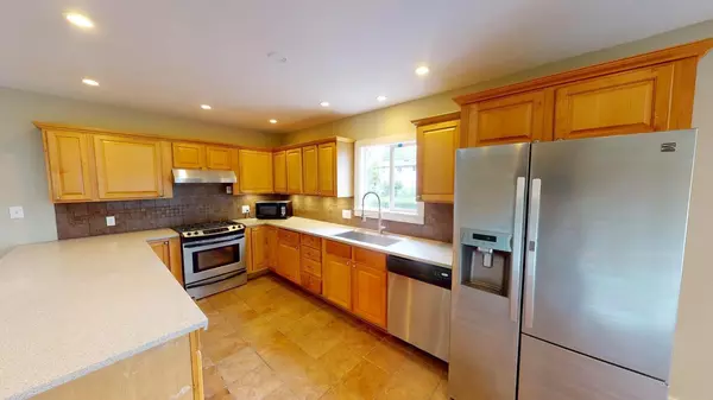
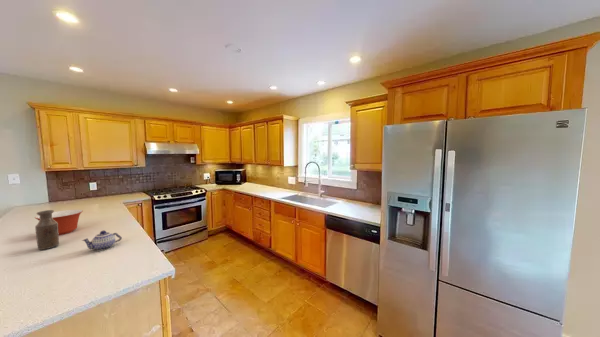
+ mixing bowl [34,209,84,236]
+ teapot [81,229,123,252]
+ bottle [34,209,60,251]
